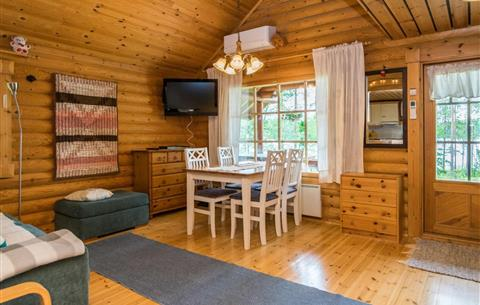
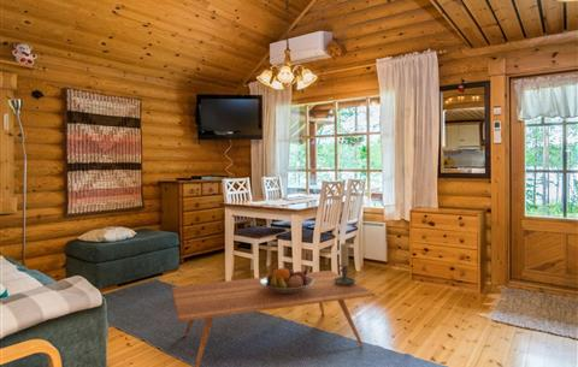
+ candle holder [334,242,356,286]
+ coffee table [171,270,377,367]
+ fruit bowl [260,267,313,294]
